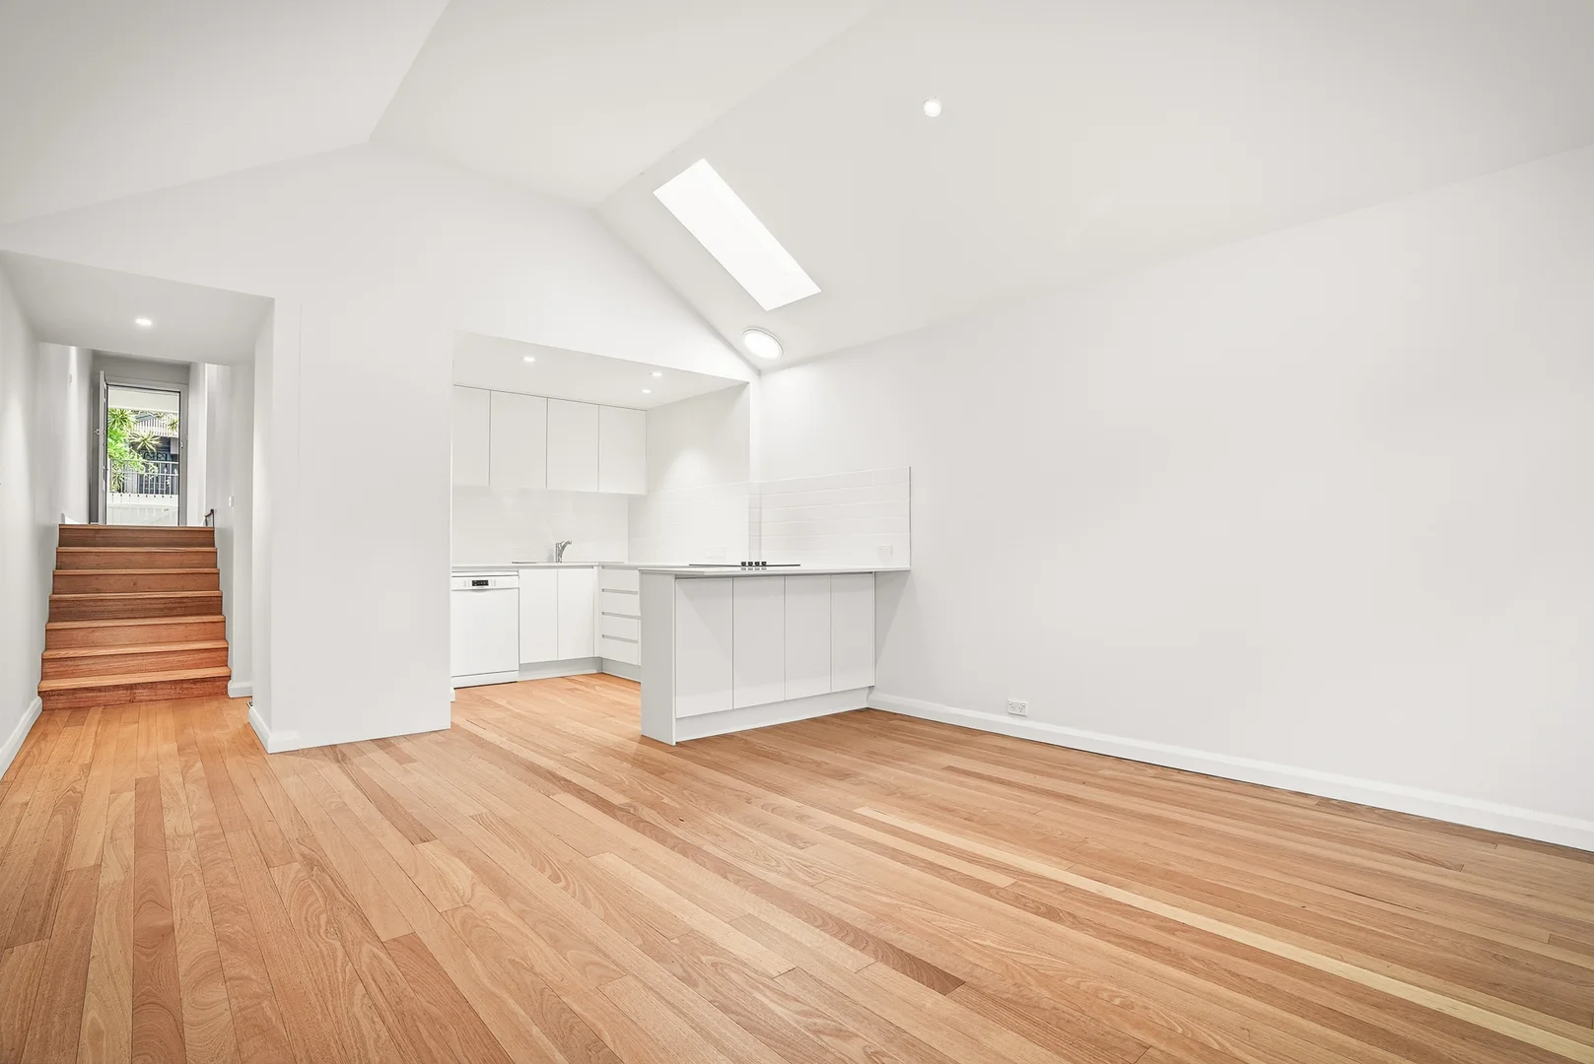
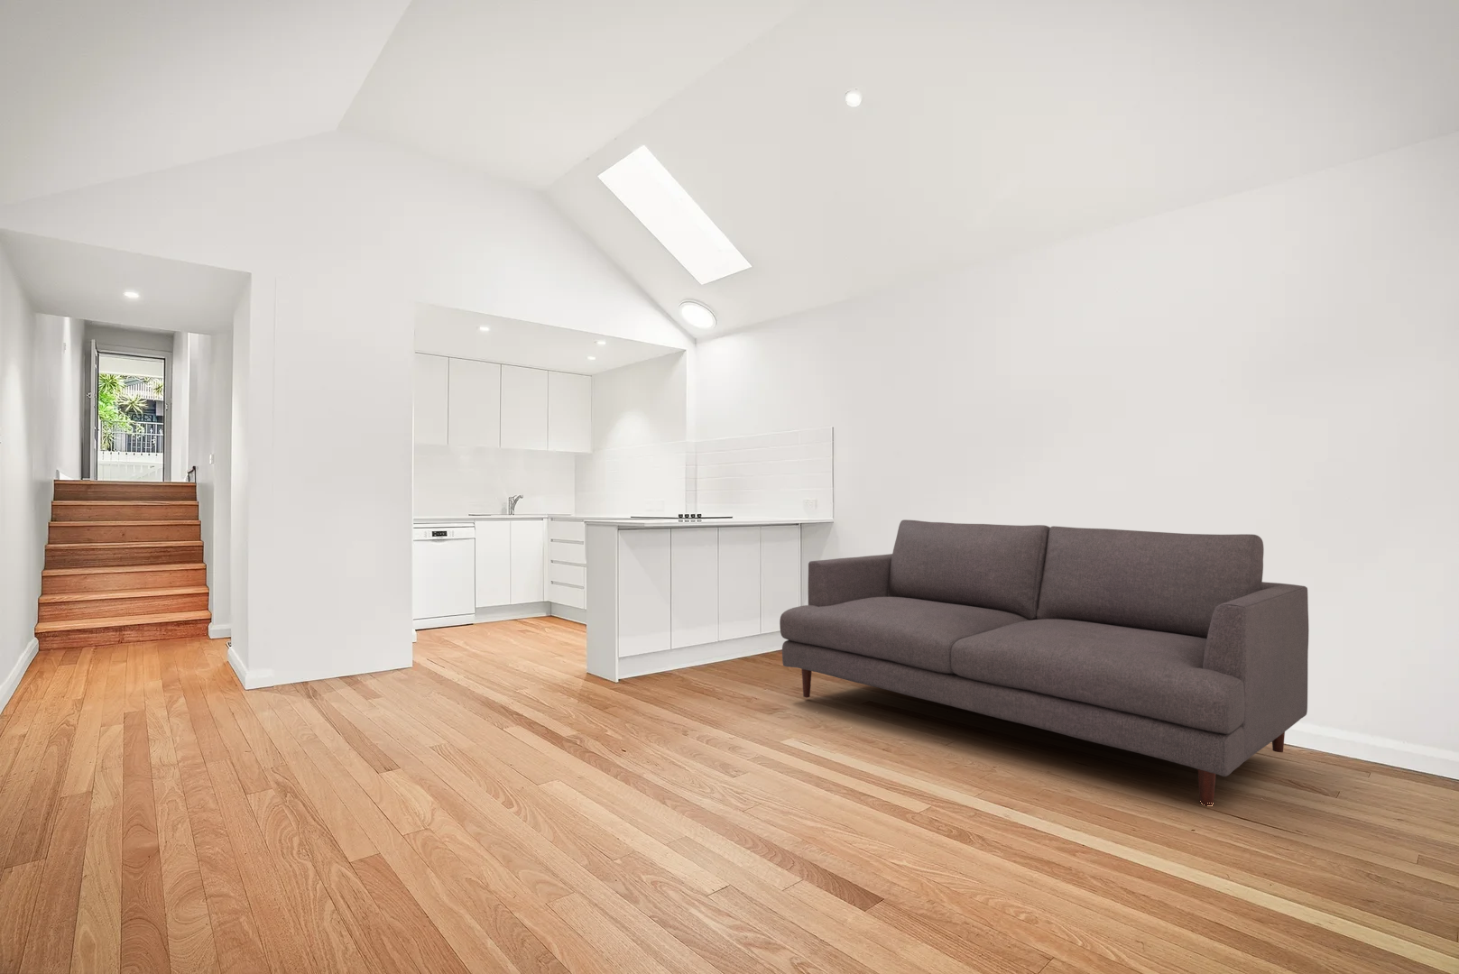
+ sofa [778,519,1309,807]
